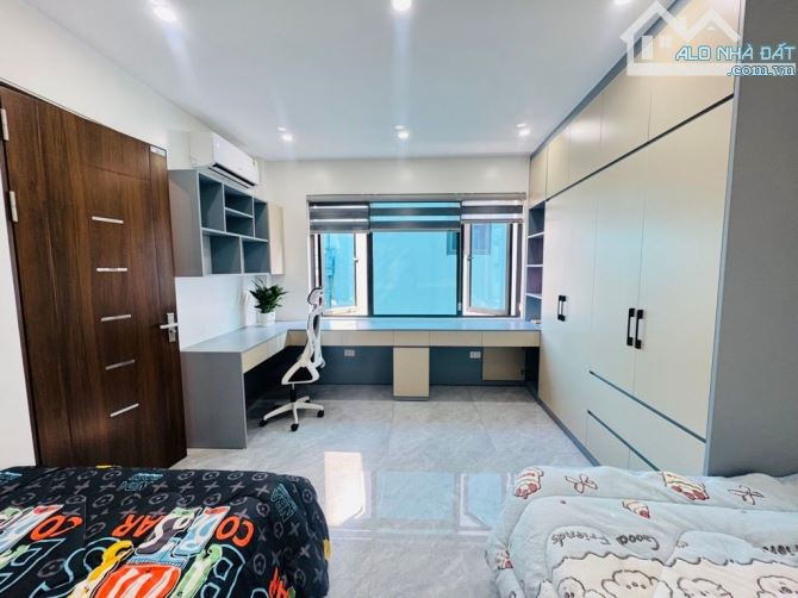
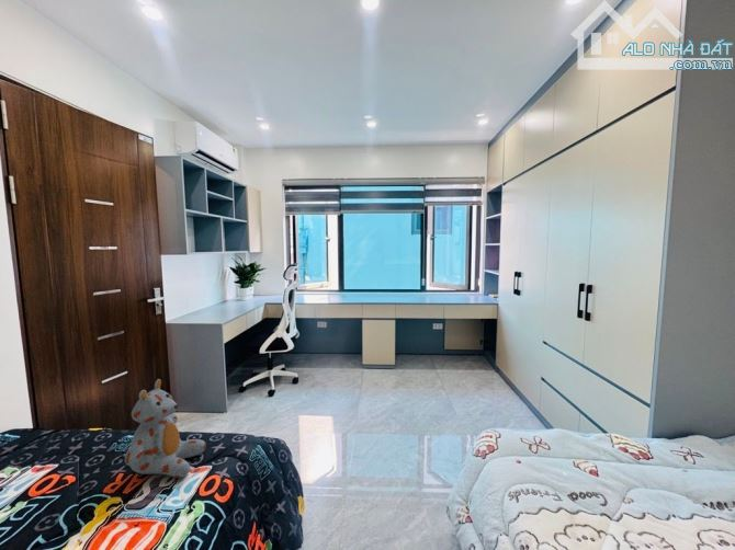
+ stuffed bear [124,378,207,479]
